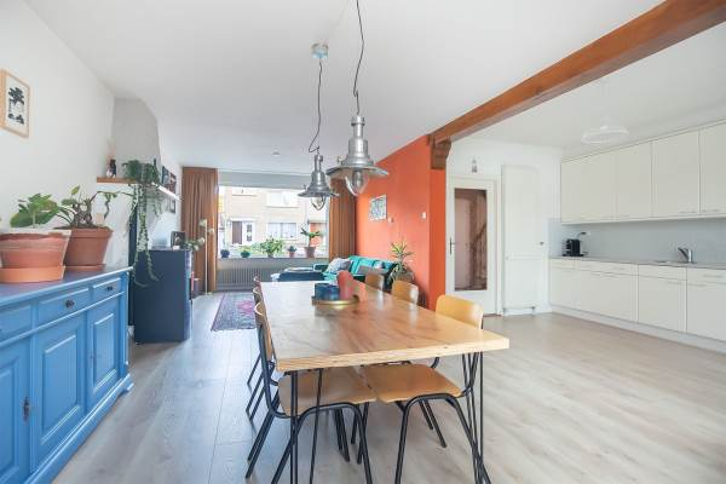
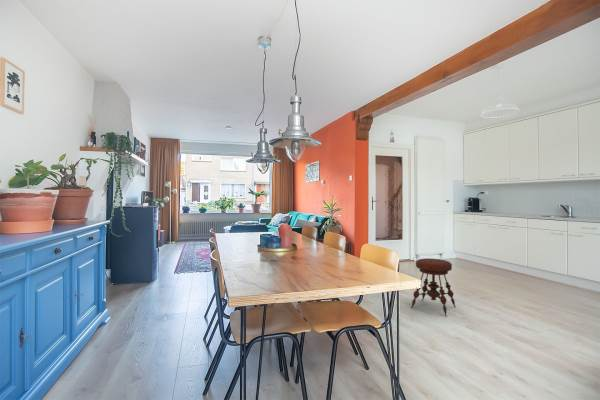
+ stool [410,257,457,317]
